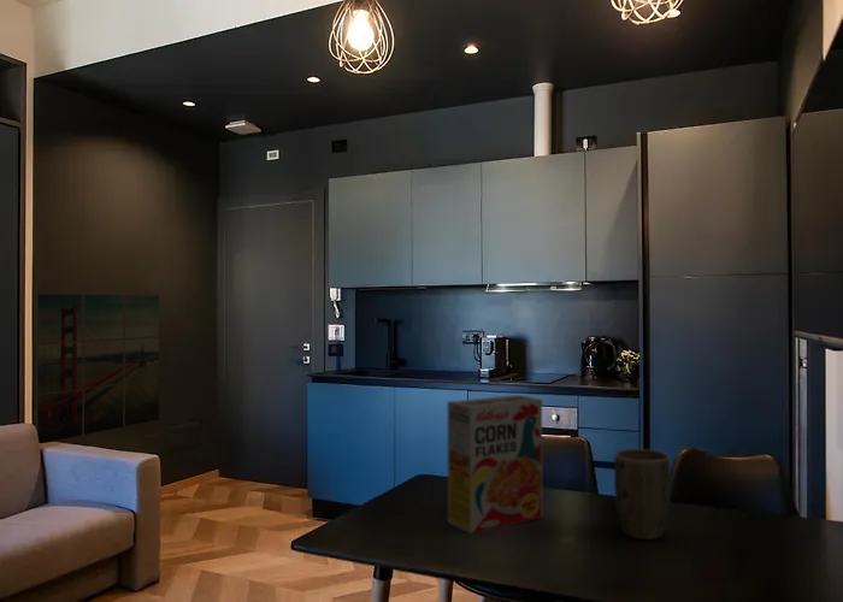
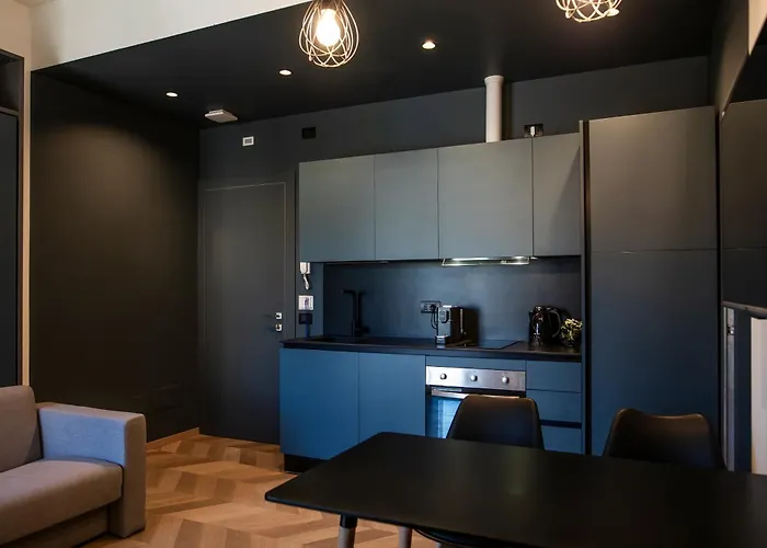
- cereal box [447,394,543,535]
- wall art [35,293,160,444]
- plant pot [613,448,672,541]
